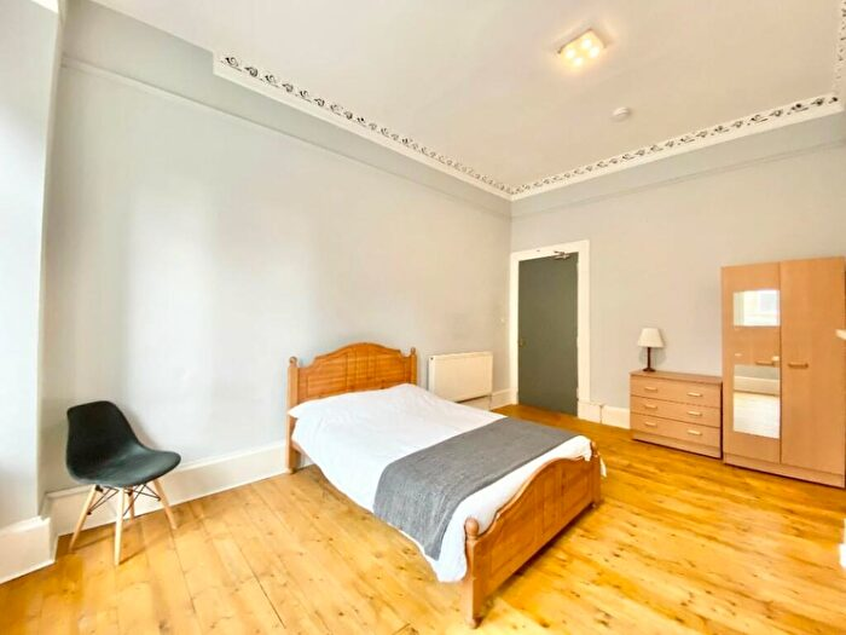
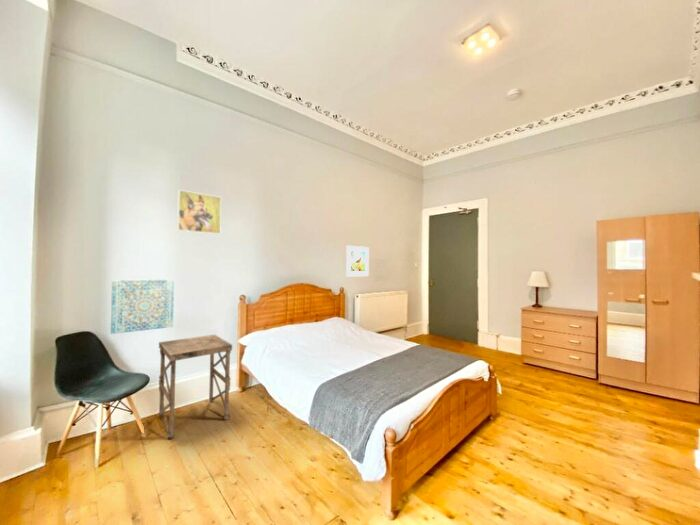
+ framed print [345,245,370,278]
+ side table [157,334,233,440]
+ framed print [176,189,222,235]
+ wall art [110,278,175,335]
